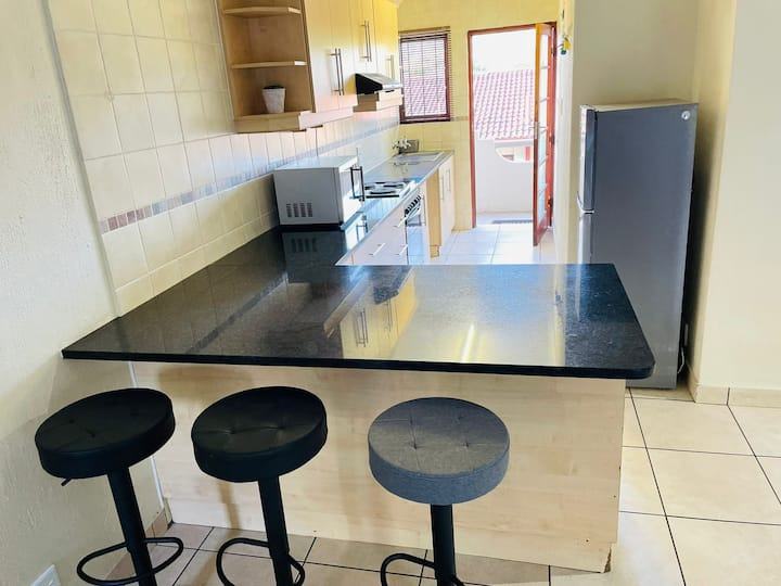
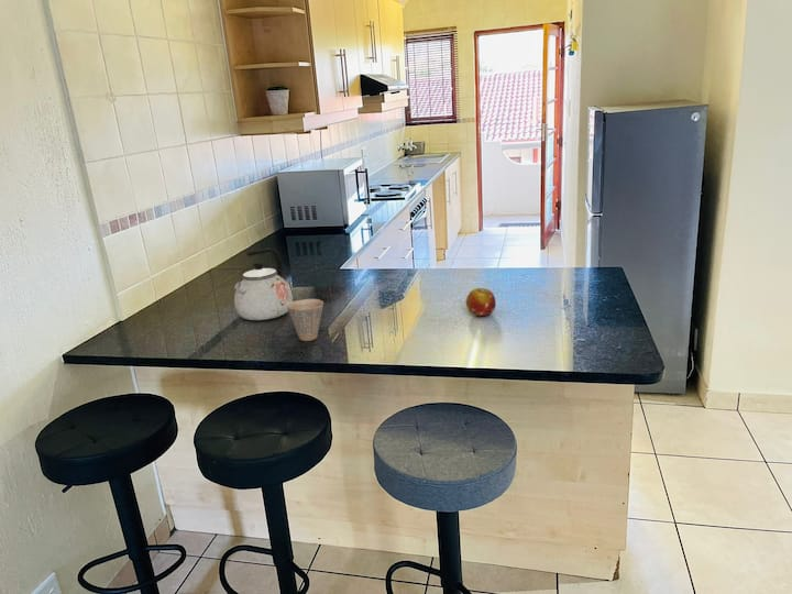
+ fruit [465,287,497,317]
+ cup [287,298,324,342]
+ kettle [233,248,294,321]
